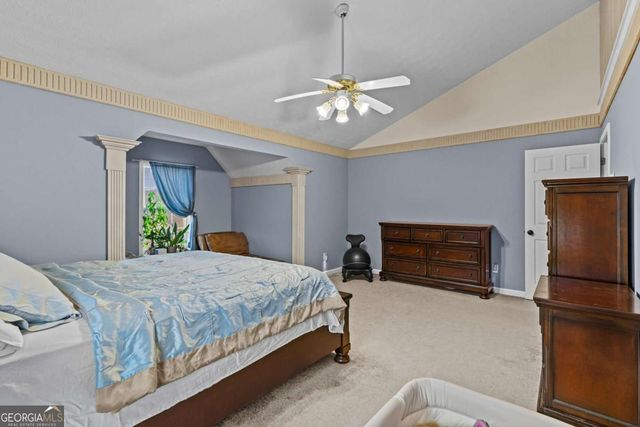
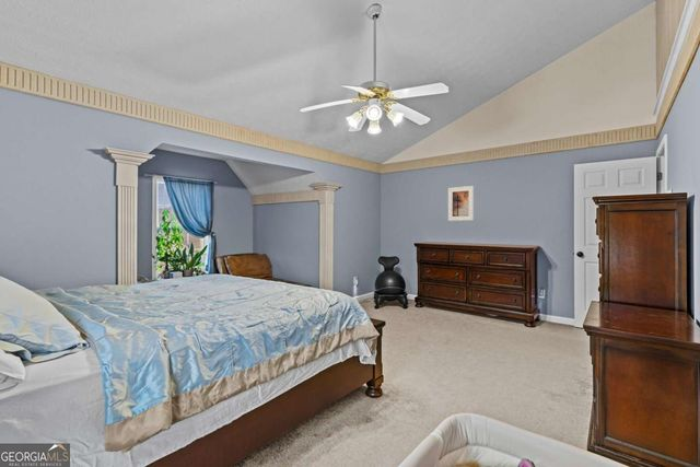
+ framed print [447,185,475,222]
